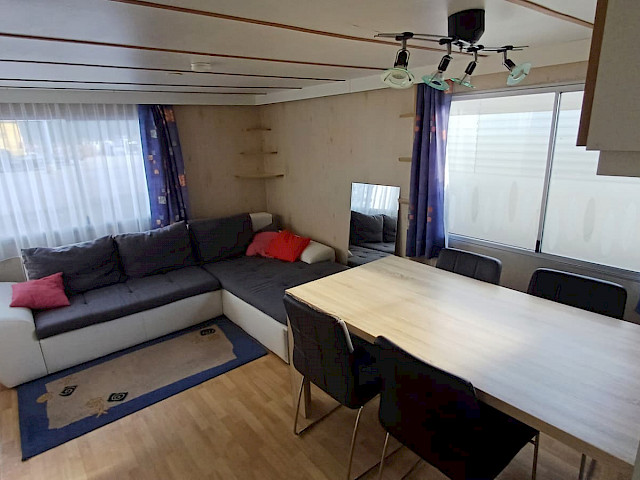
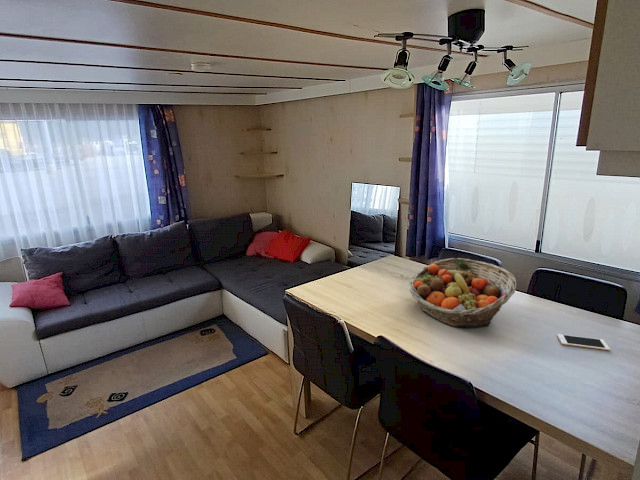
+ cell phone [556,333,611,351]
+ fruit basket [408,257,517,329]
